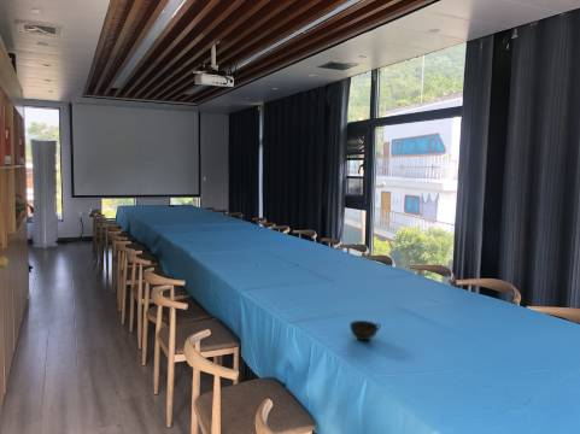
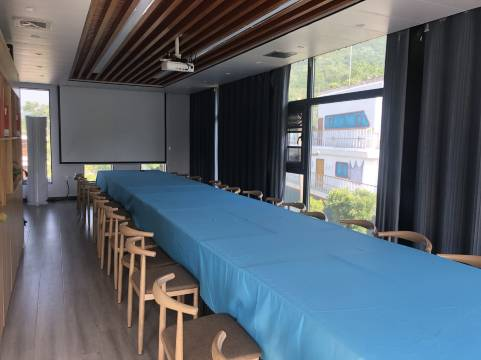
- cup [348,319,382,342]
